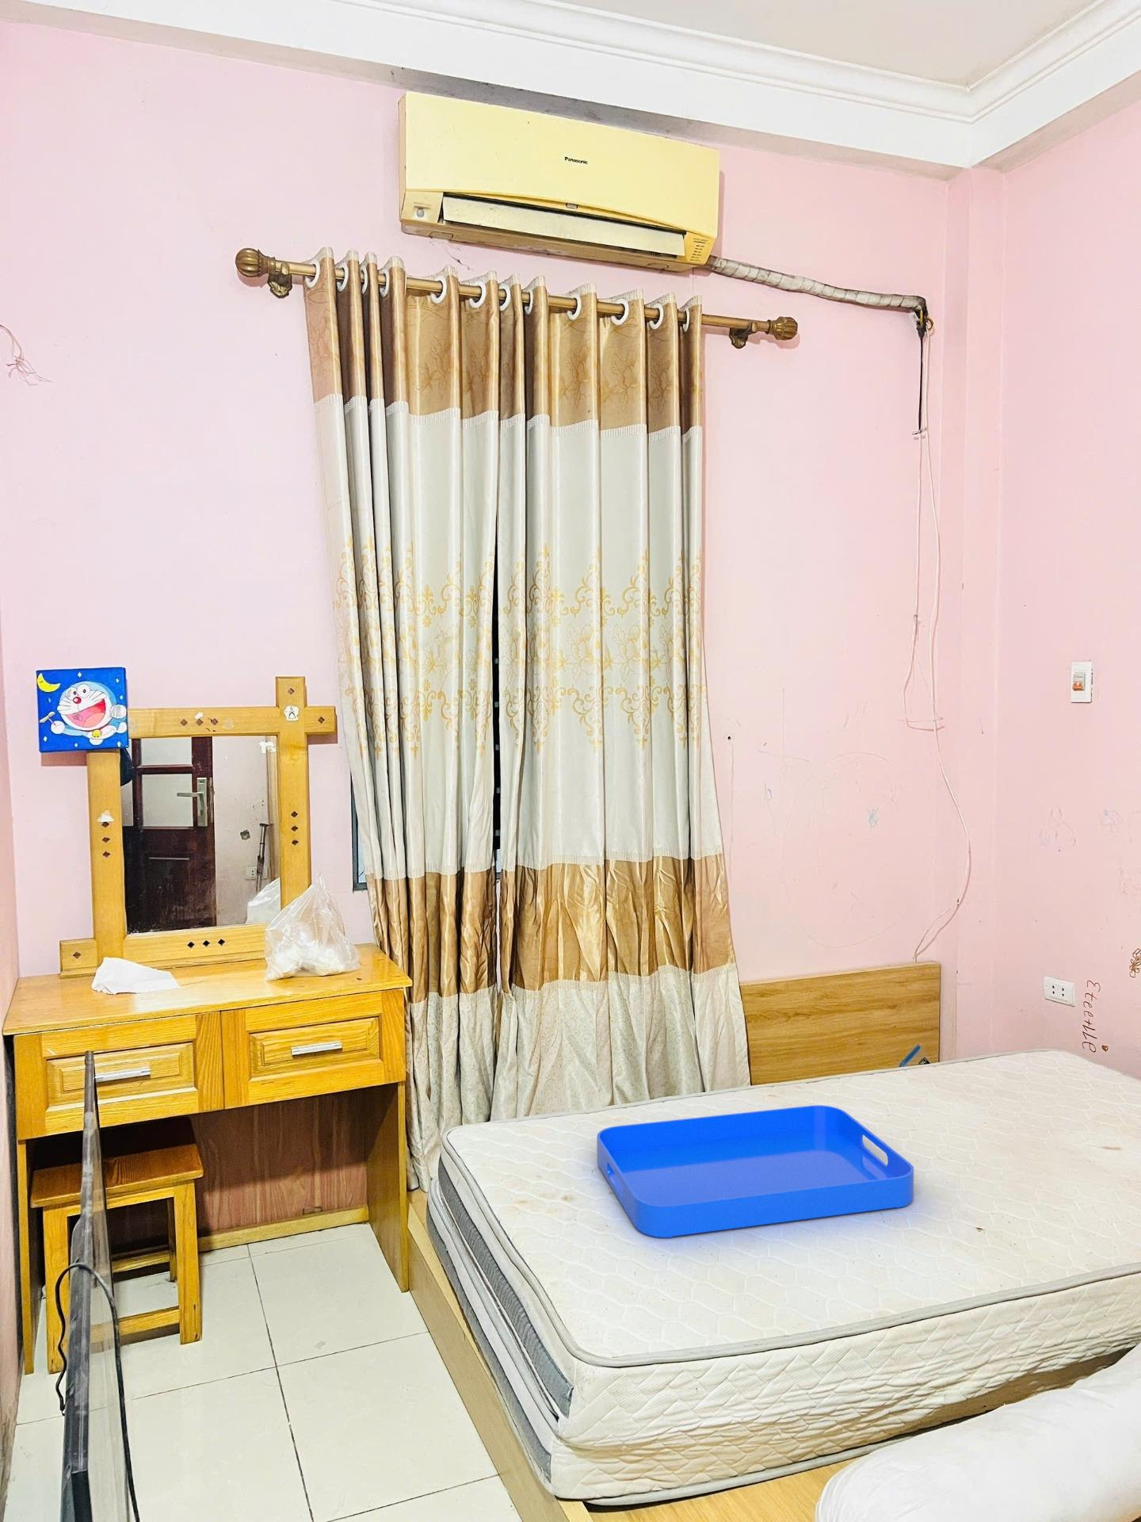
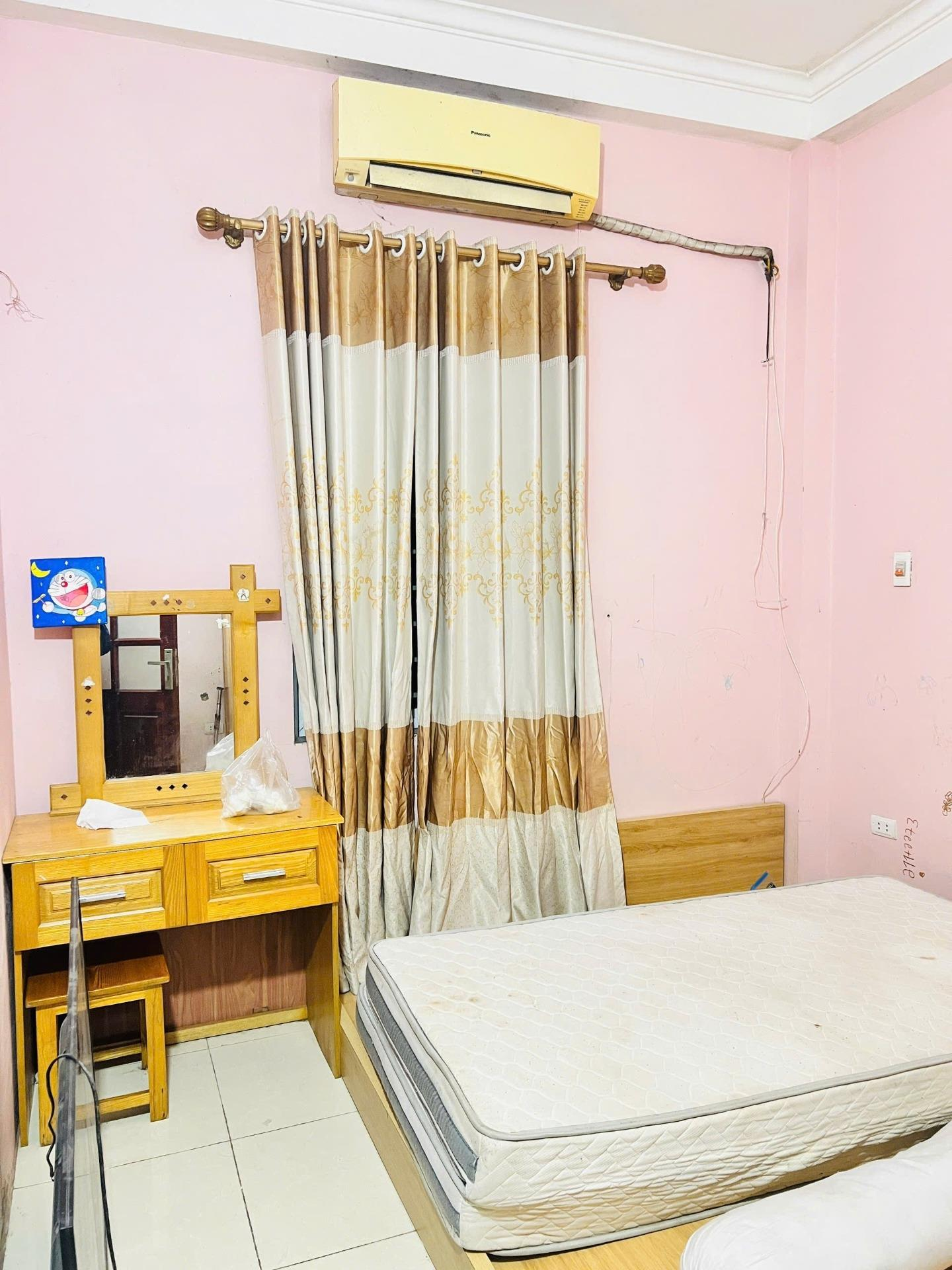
- serving tray [596,1104,914,1238]
